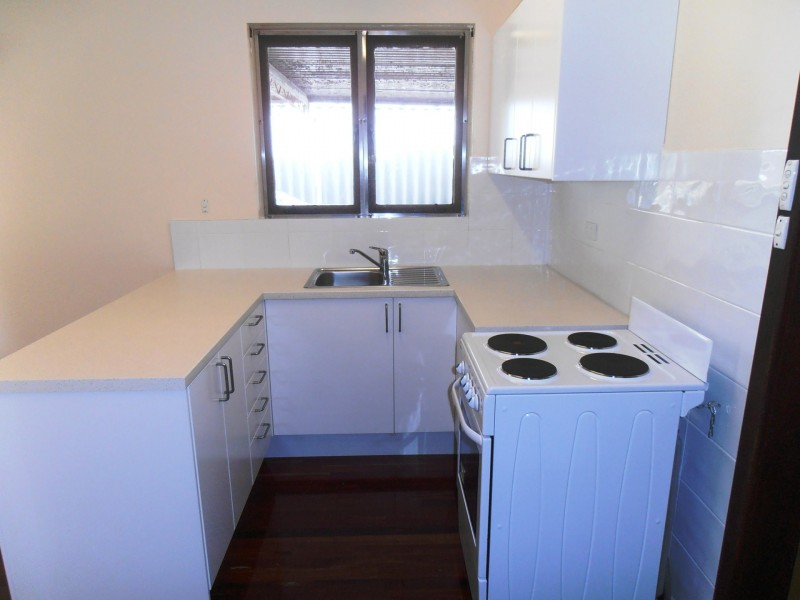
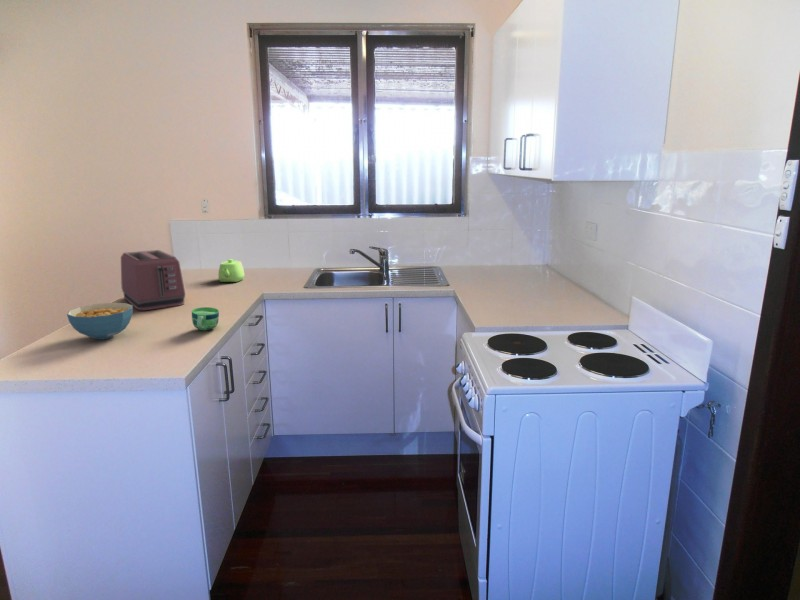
+ cereal bowl [66,302,134,340]
+ teapot [217,258,245,283]
+ toaster [120,249,186,311]
+ cup [191,306,220,331]
